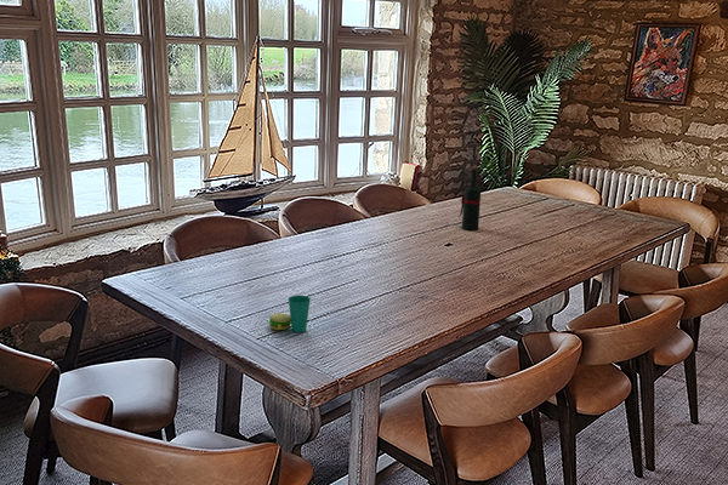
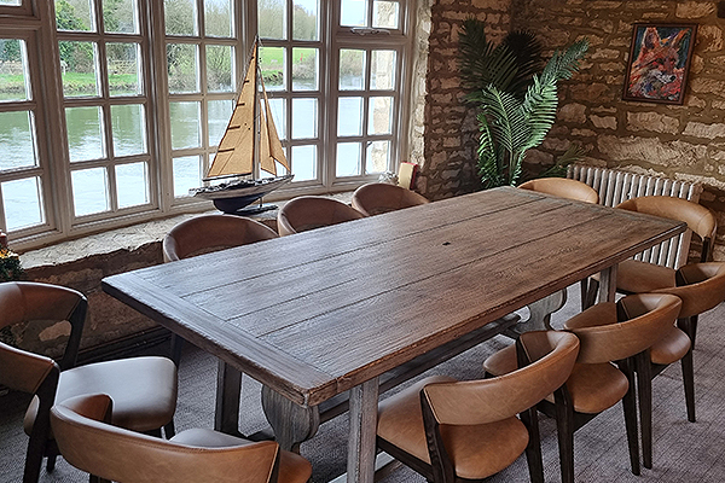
- cup [268,295,312,333]
- wine bottle [457,165,482,232]
